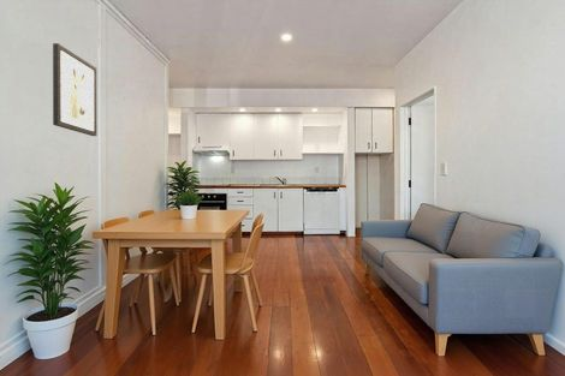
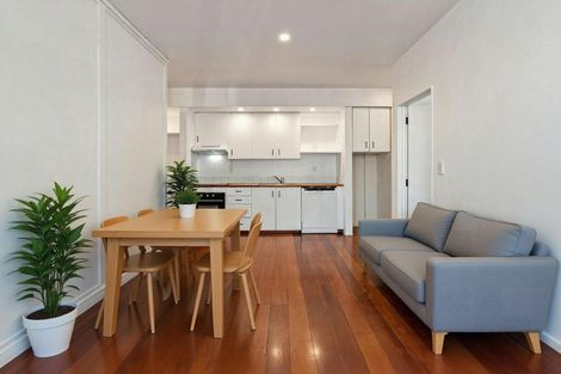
- wall art [52,42,97,137]
